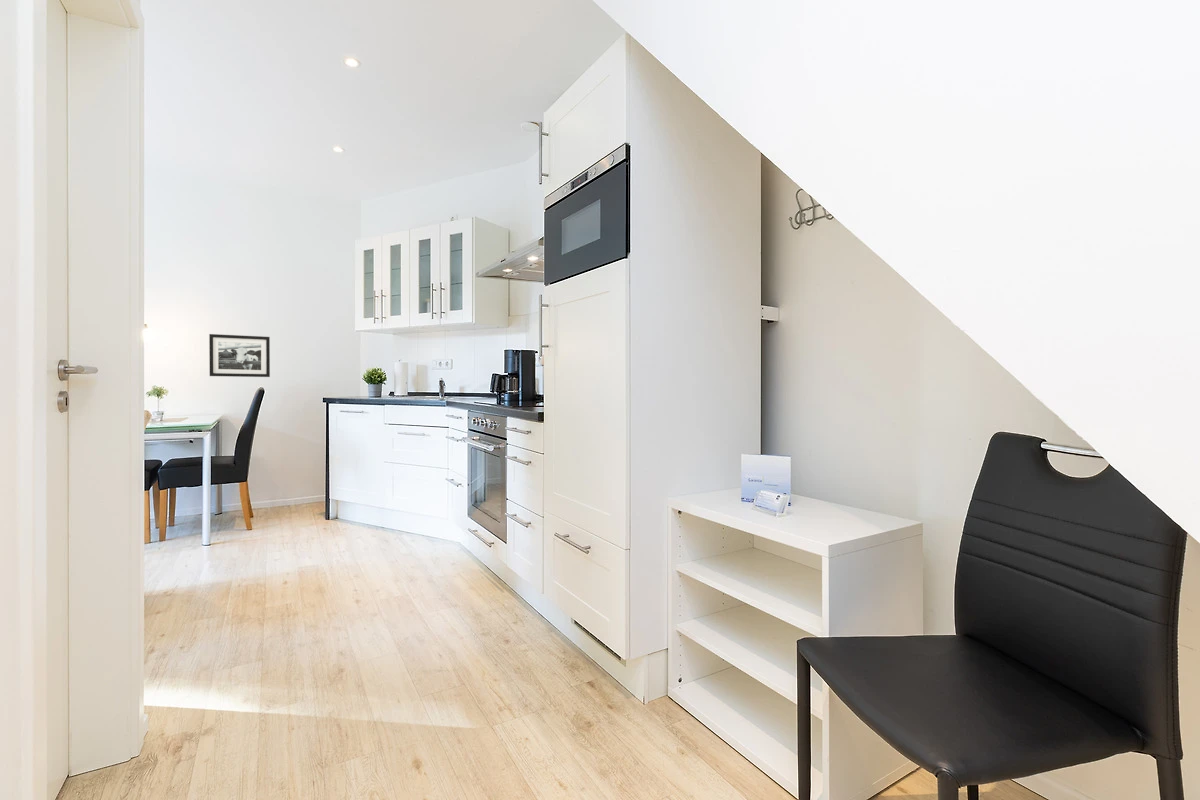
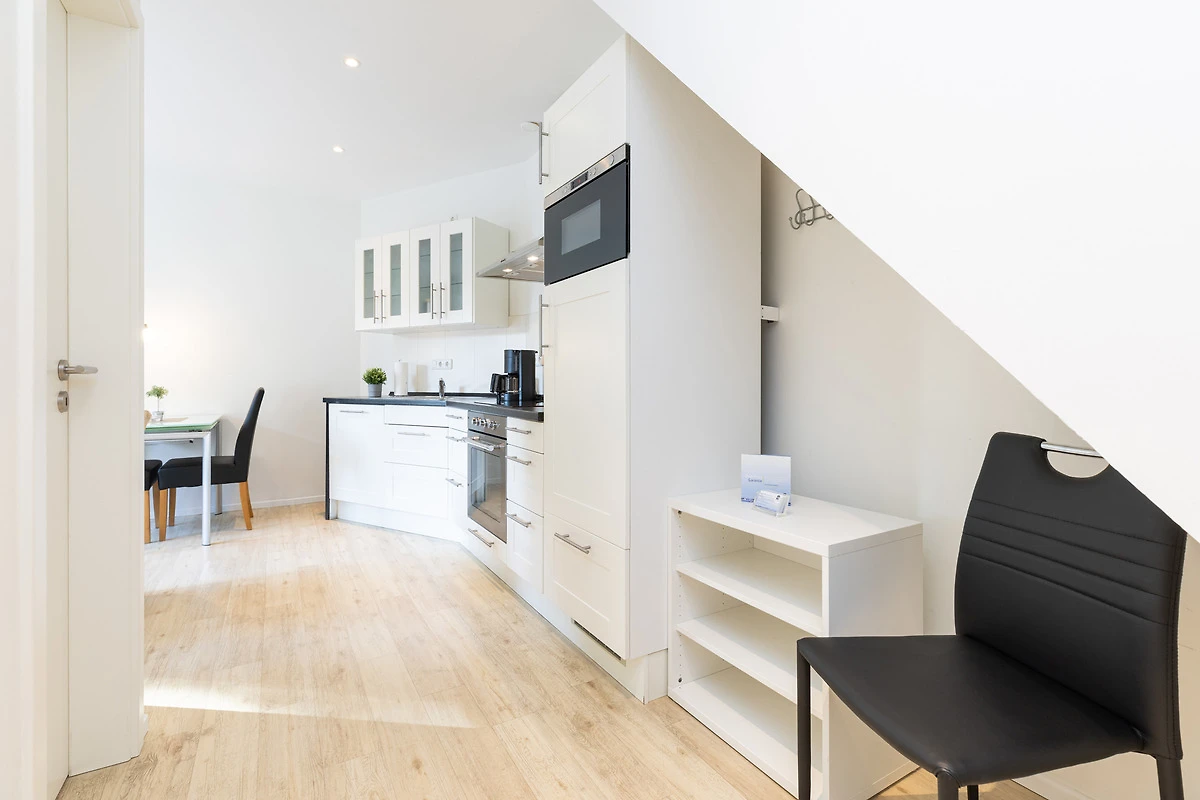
- picture frame [208,333,271,378]
